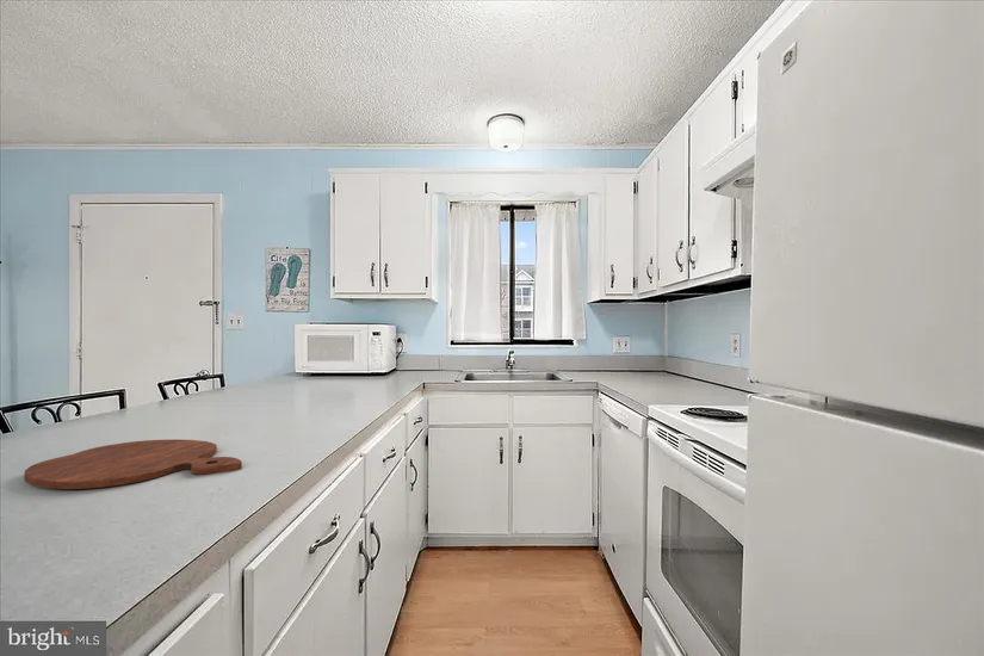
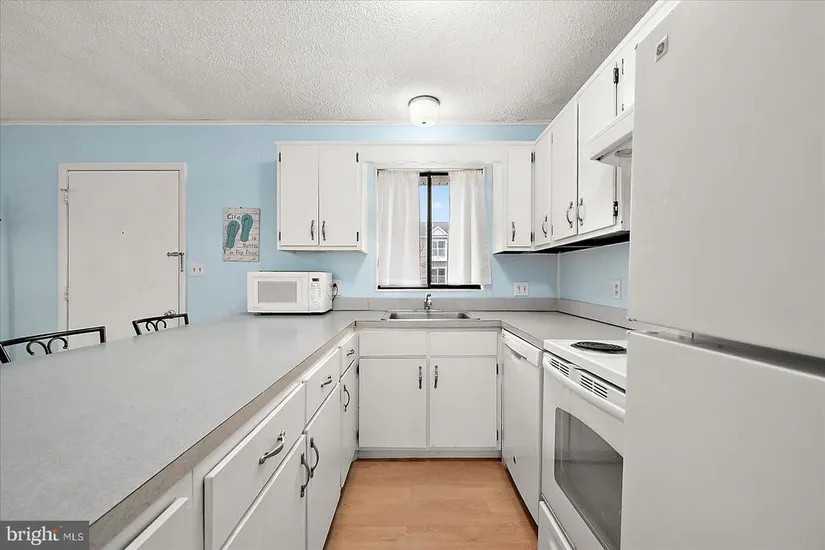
- cutting board [23,439,243,490]
